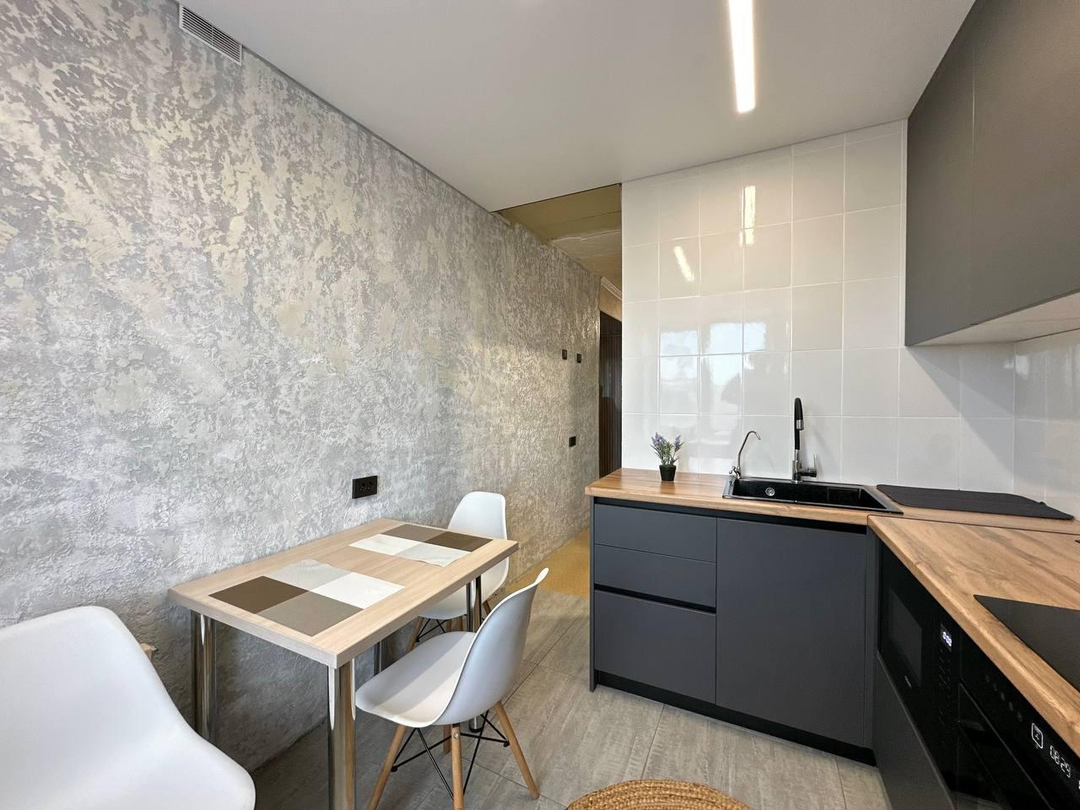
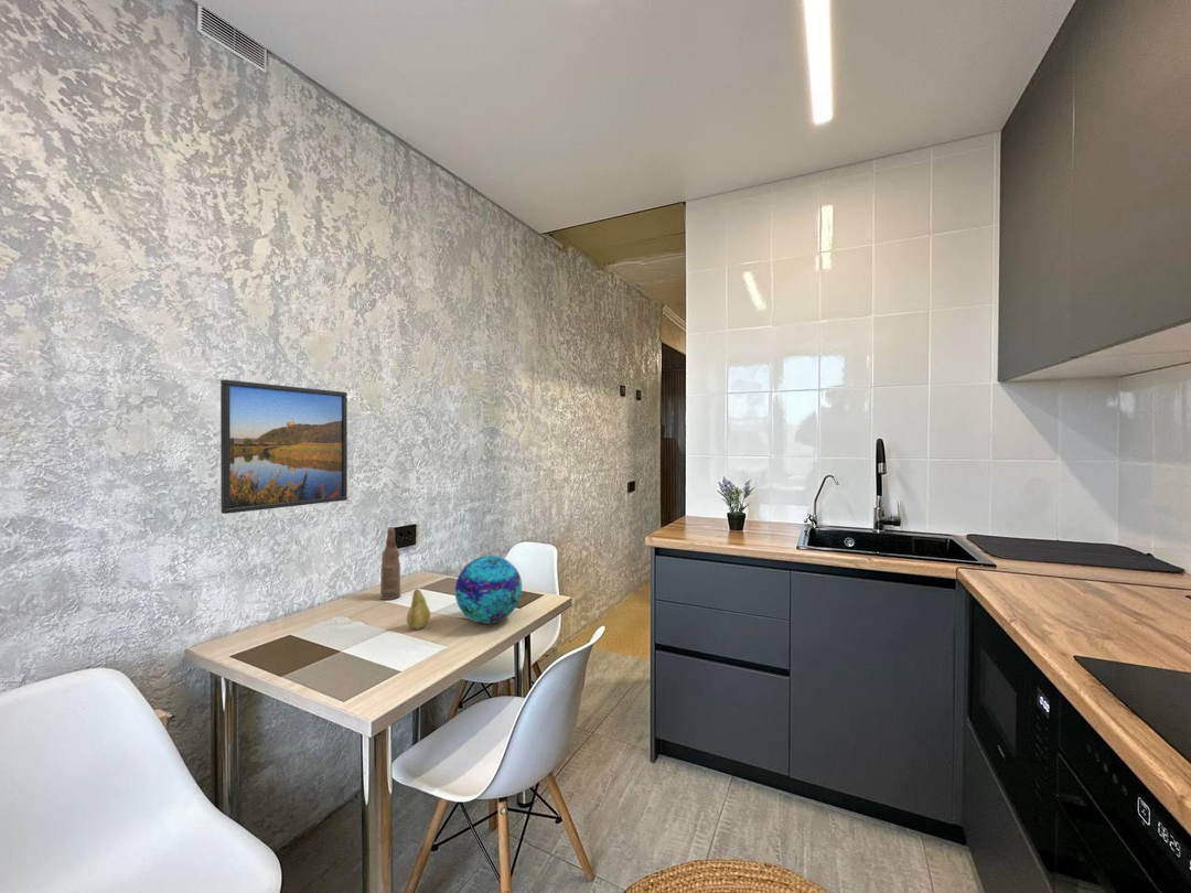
+ fruit [406,588,431,630]
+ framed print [219,378,348,515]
+ bottle [379,526,401,601]
+ decorative ball [454,555,523,625]
